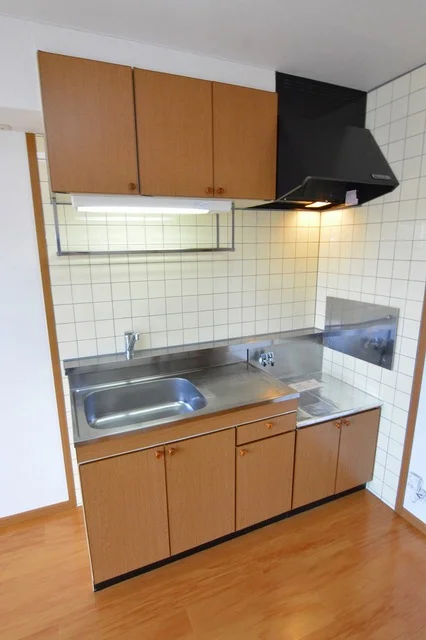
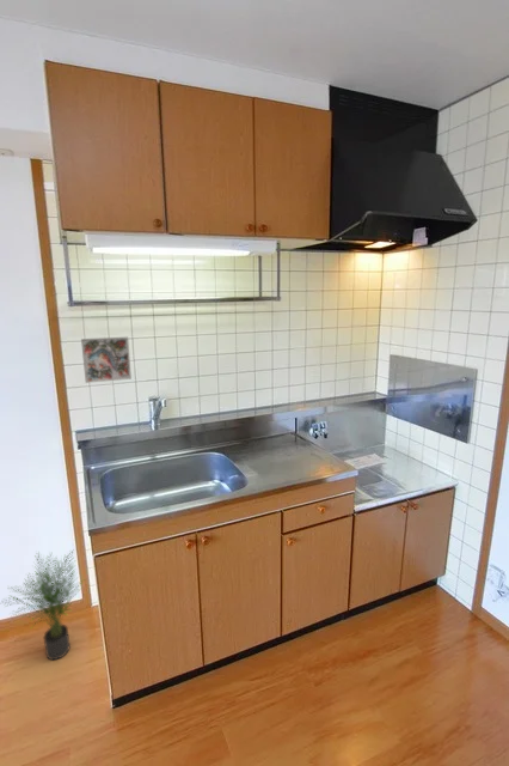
+ potted plant [1,548,86,661]
+ decorative tile [80,336,133,384]
